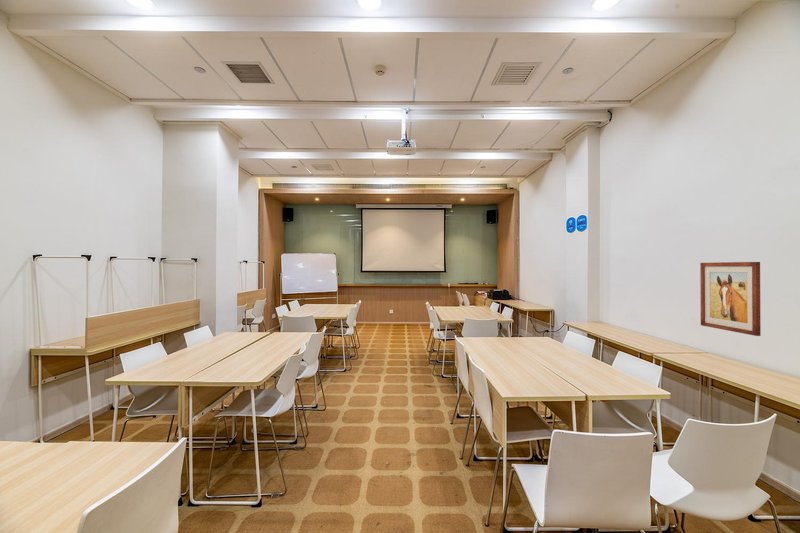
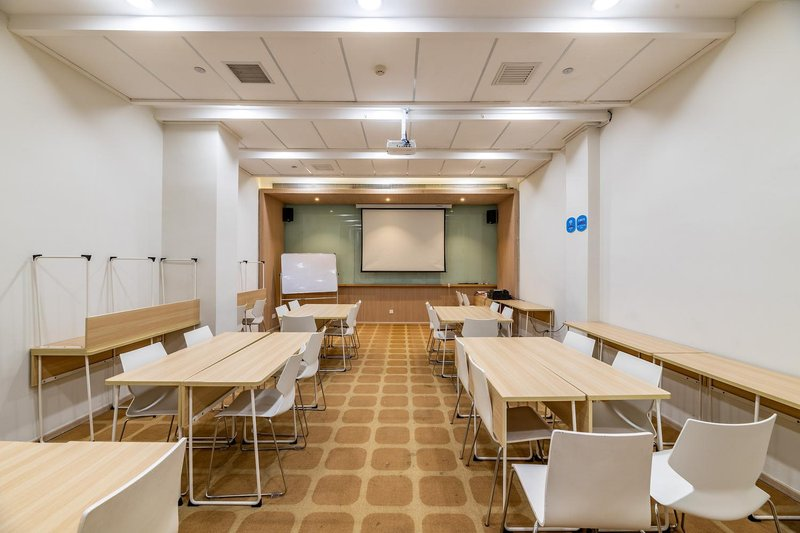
- wall art [699,261,762,337]
